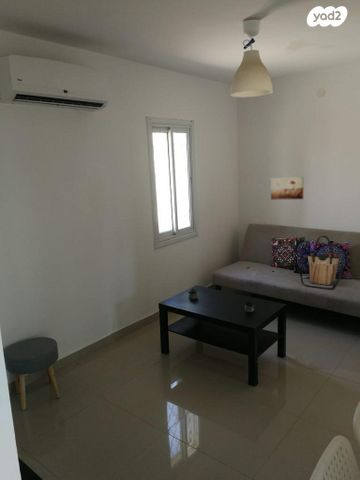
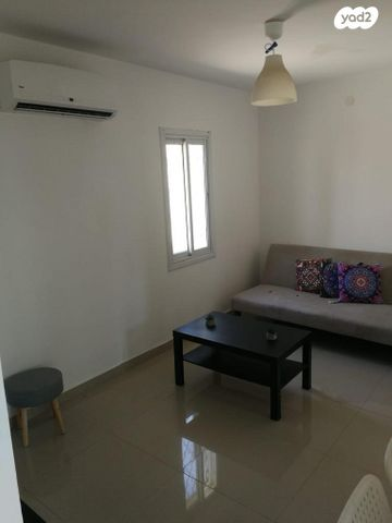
- tote bag [297,235,344,291]
- wall art [270,176,304,200]
